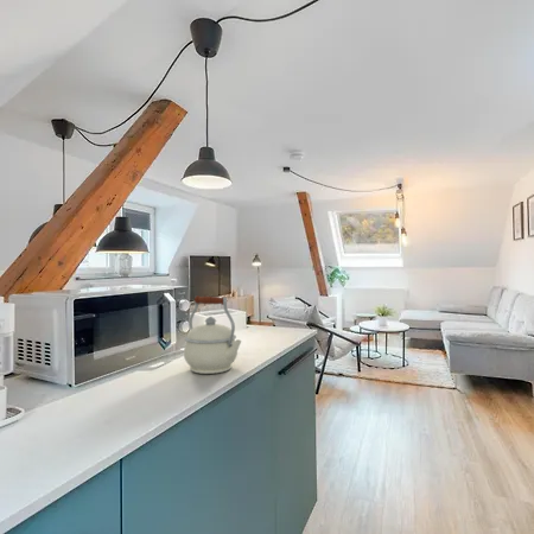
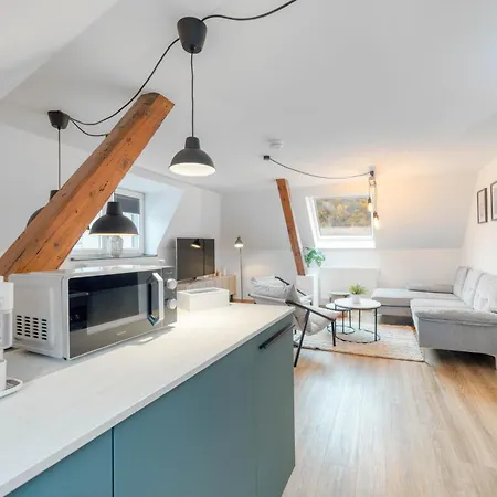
- kettle [183,294,242,375]
